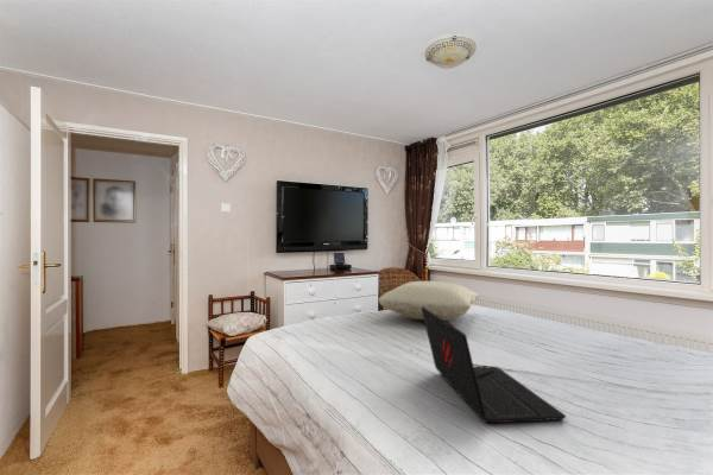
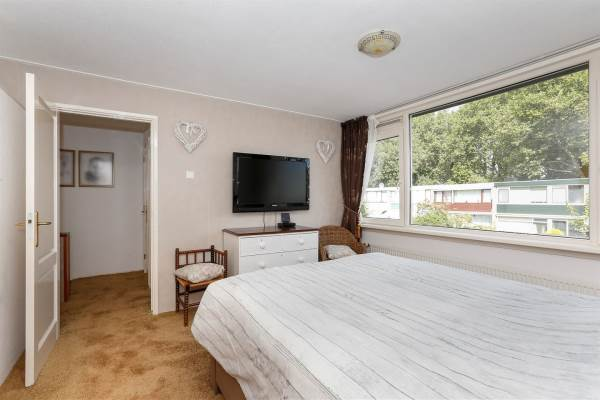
- laptop [422,308,567,424]
- pillow [377,280,480,322]
